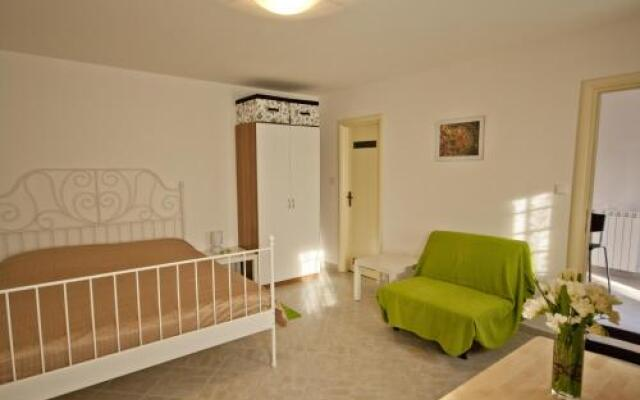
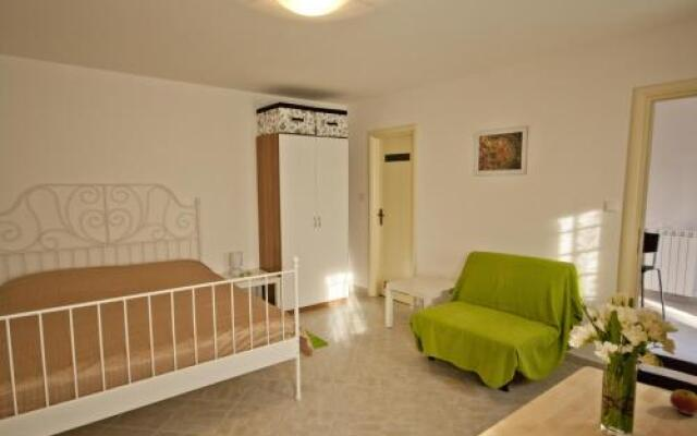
+ fruit [669,389,697,416]
